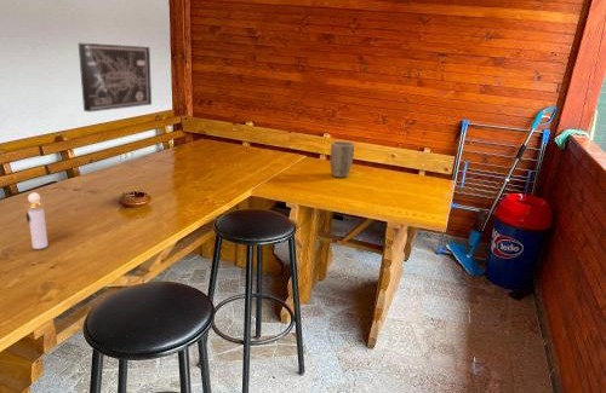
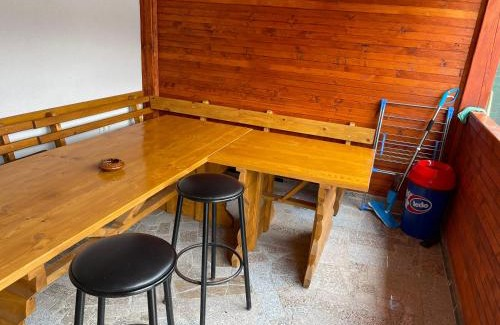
- wall art [78,41,153,114]
- plant pot [328,140,355,179]
- perfume bottle [24,191,48,250]
